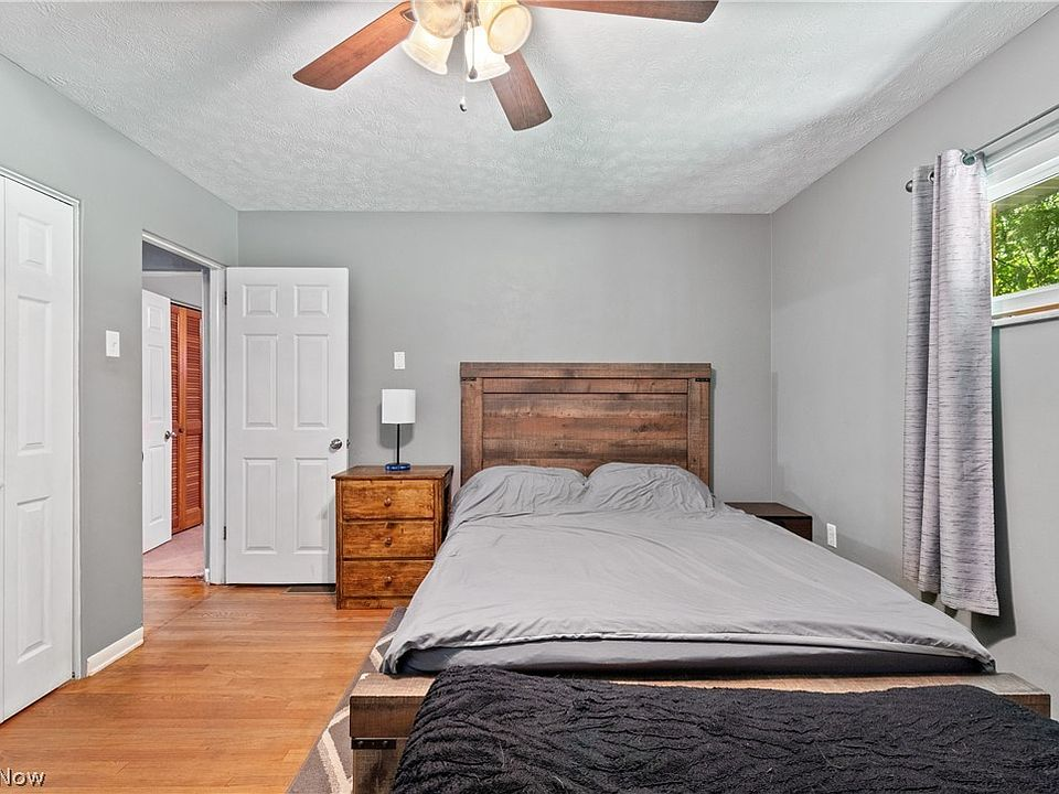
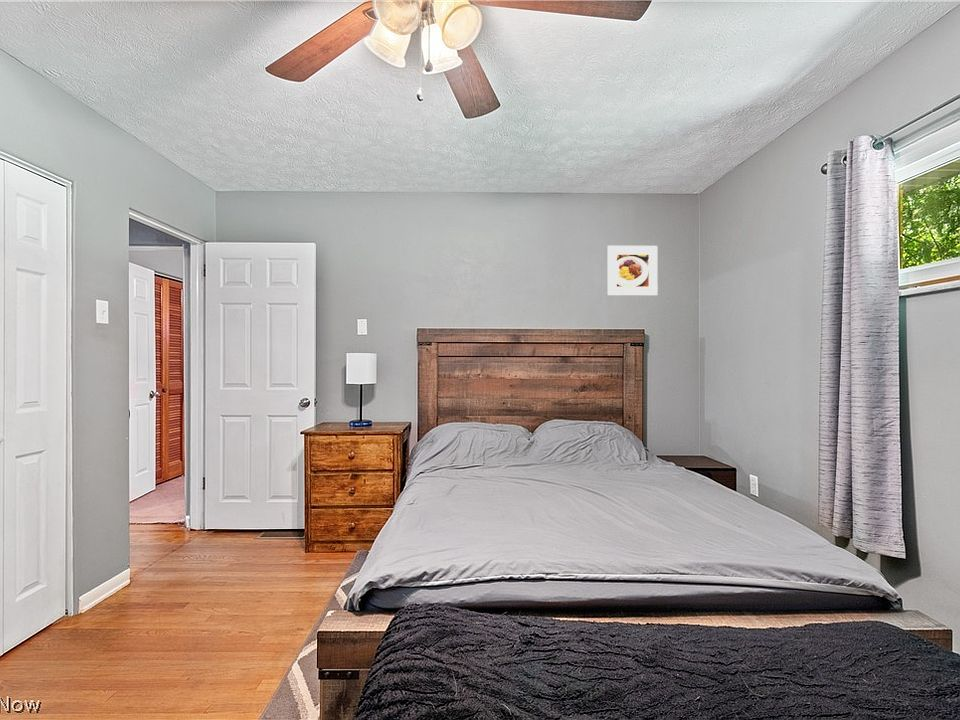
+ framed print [606,245,659,297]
